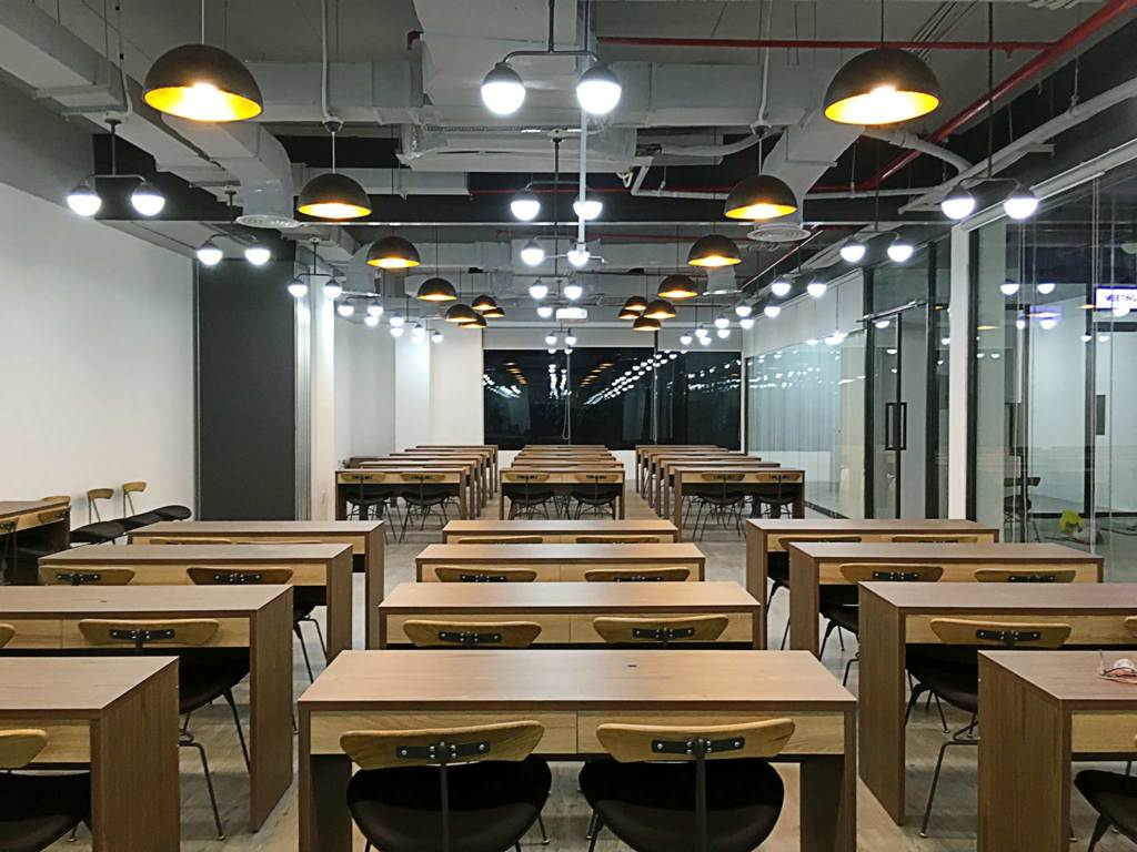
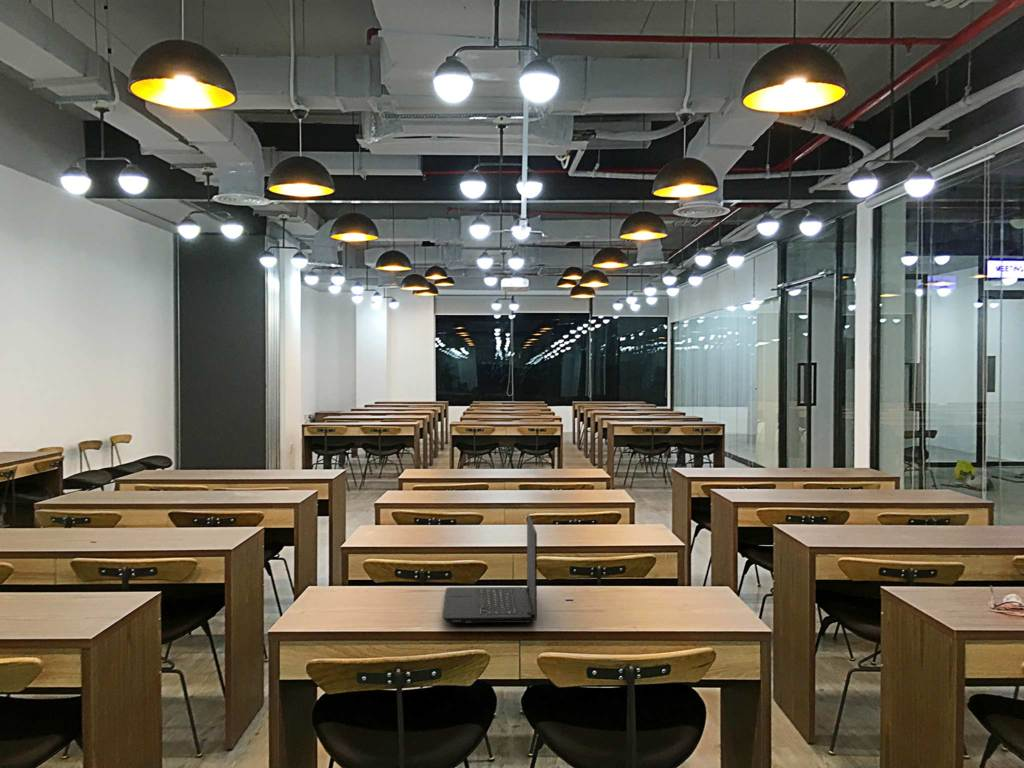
+ laptop [441,513,538,624]
